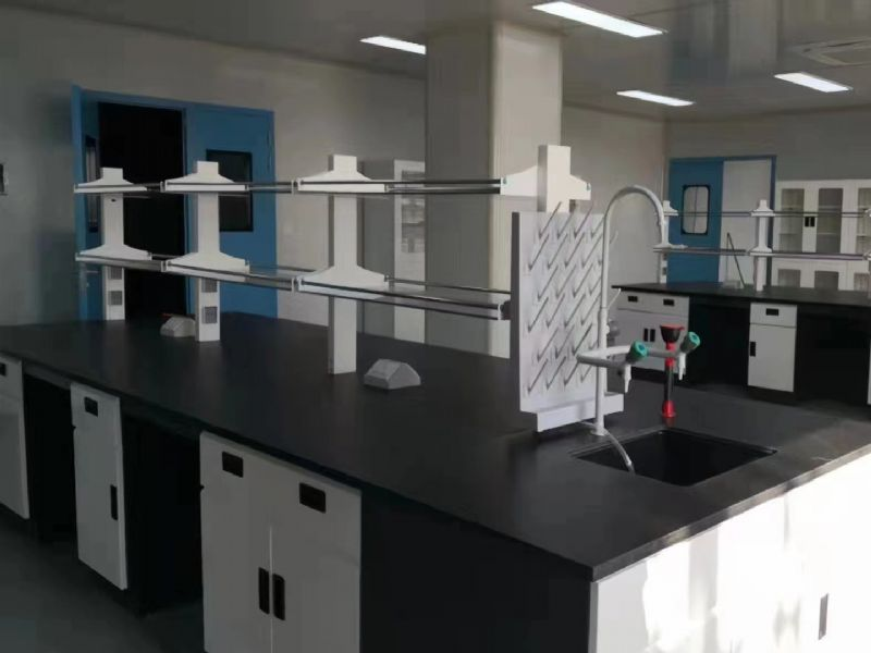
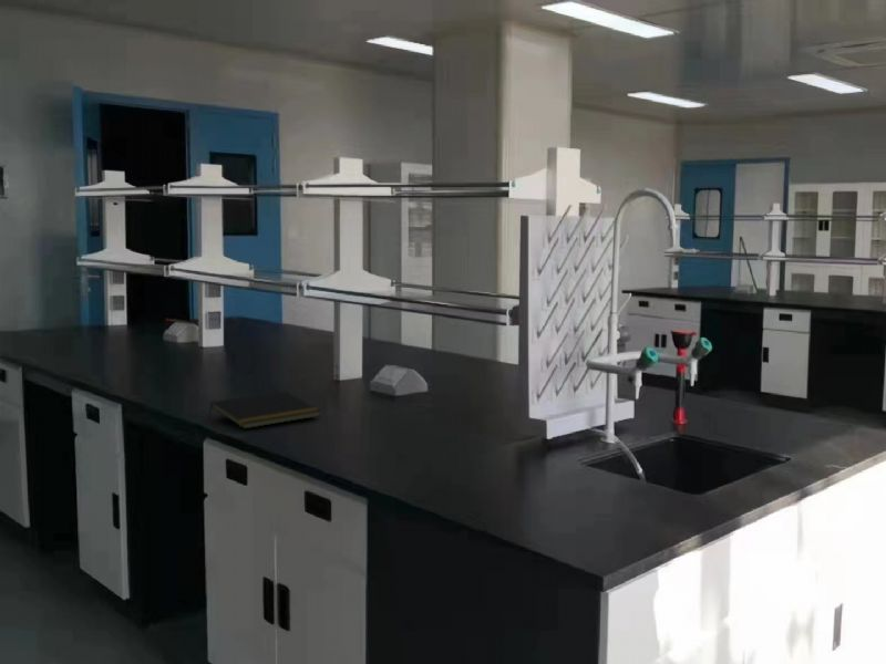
+ notepad [207,391,322,430]
